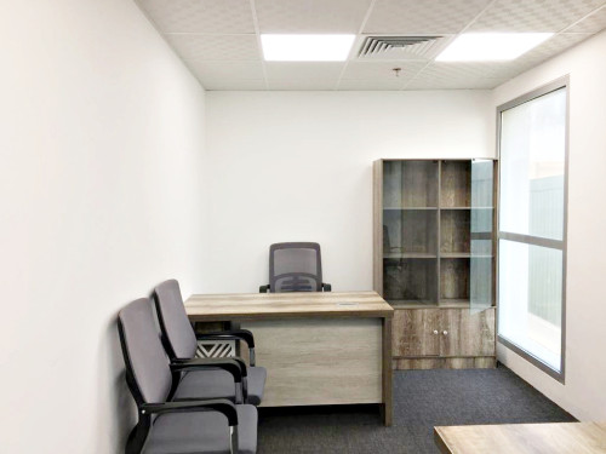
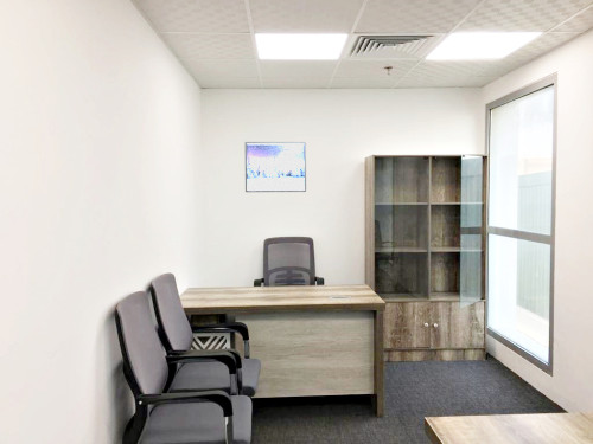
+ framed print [244,141,307,193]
